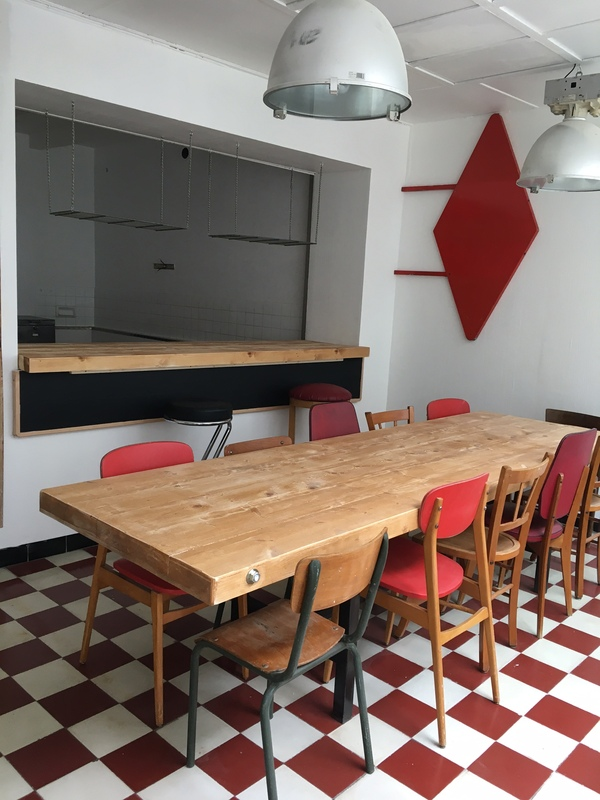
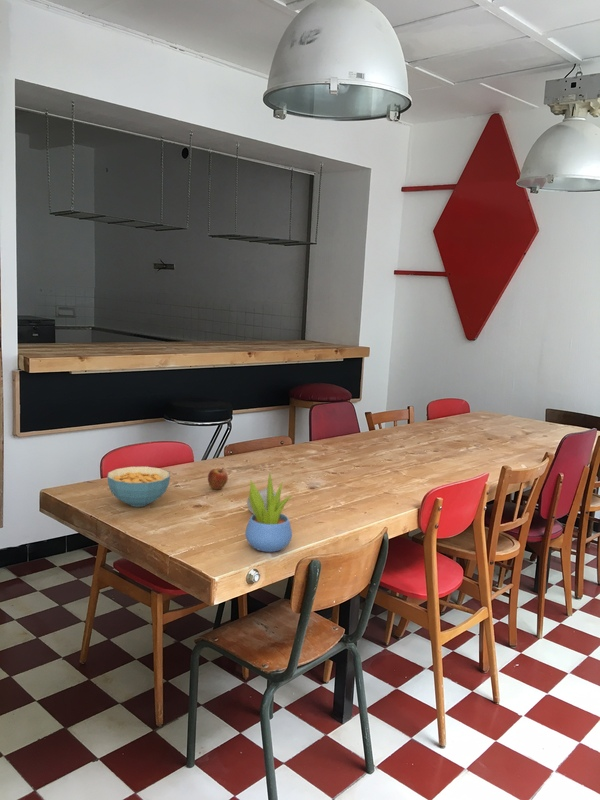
+ cup [246,487,276,515]
+ succulent plant [244,472,294,553]
+ fruit [207,467,229,490]
+ cereal bowl [106,466,171,508]
